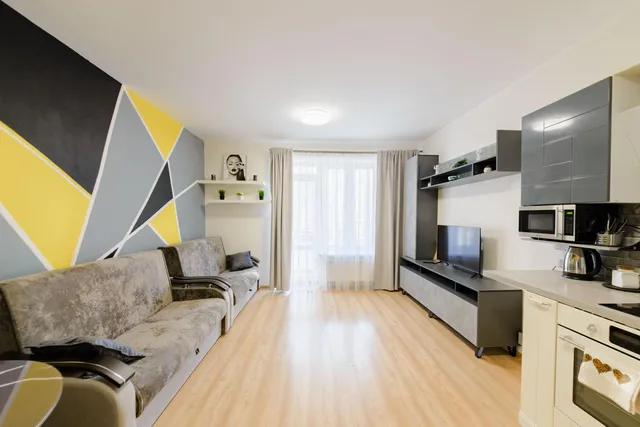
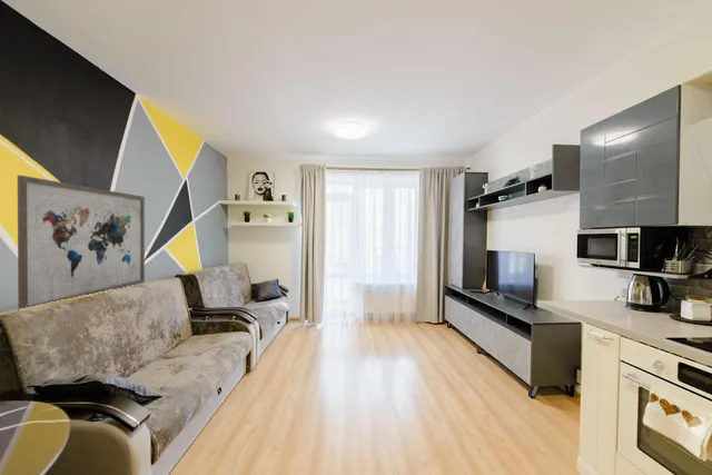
+ wall art [17,175,146,310]
